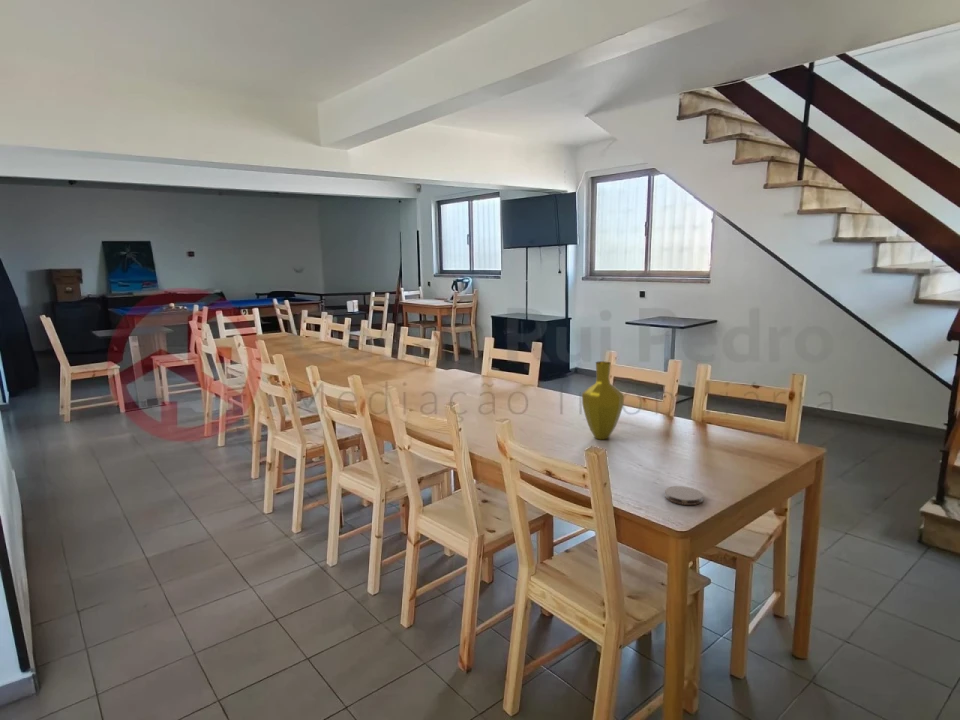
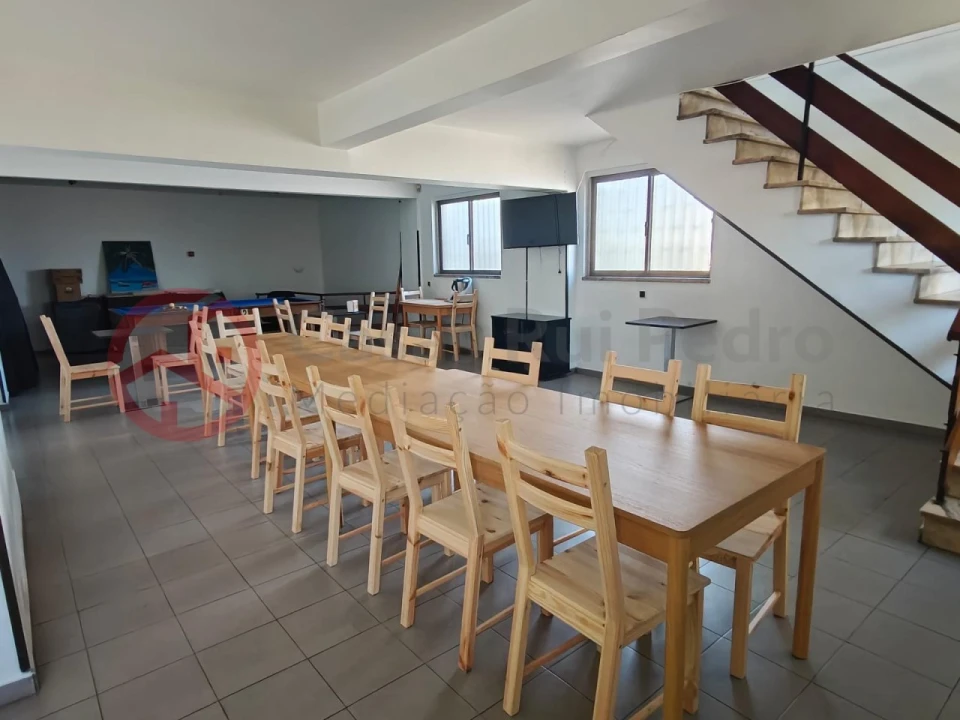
- vase [581,360,625,440]
- coaster [664,485,704,506]
